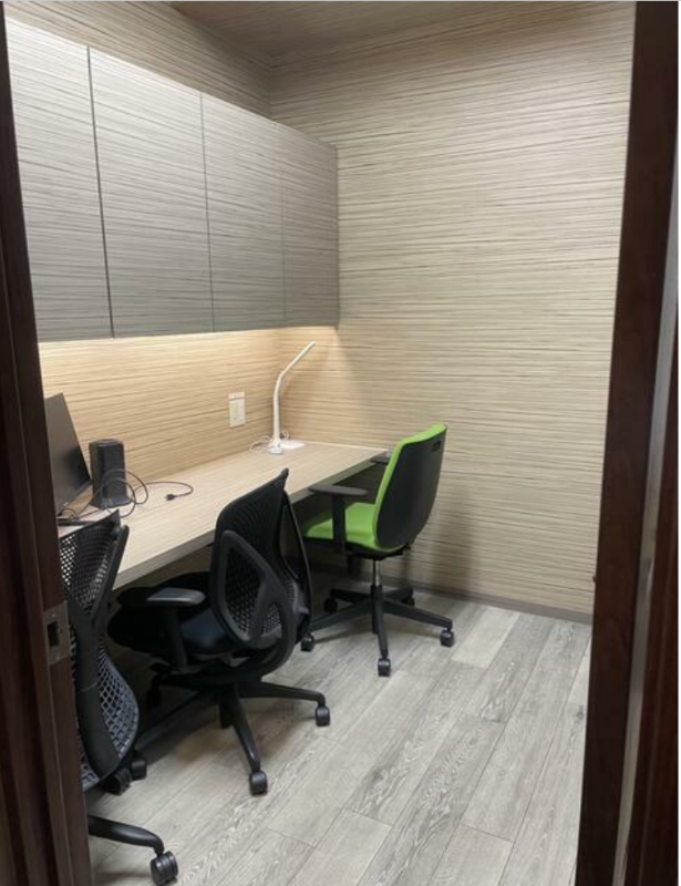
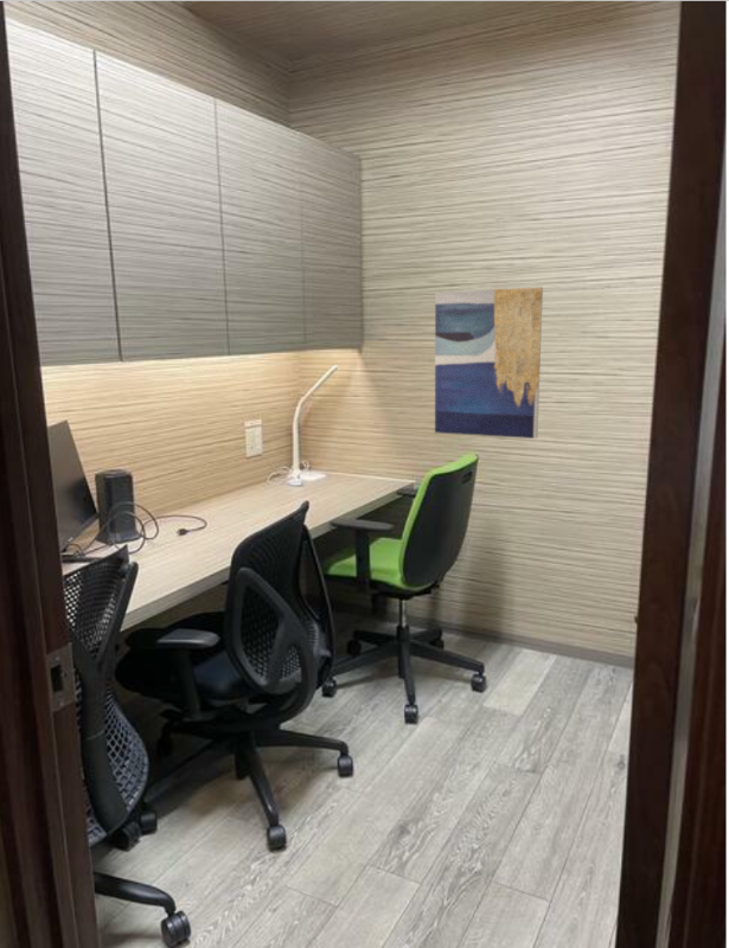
+ wall art [434,286,544,440]
